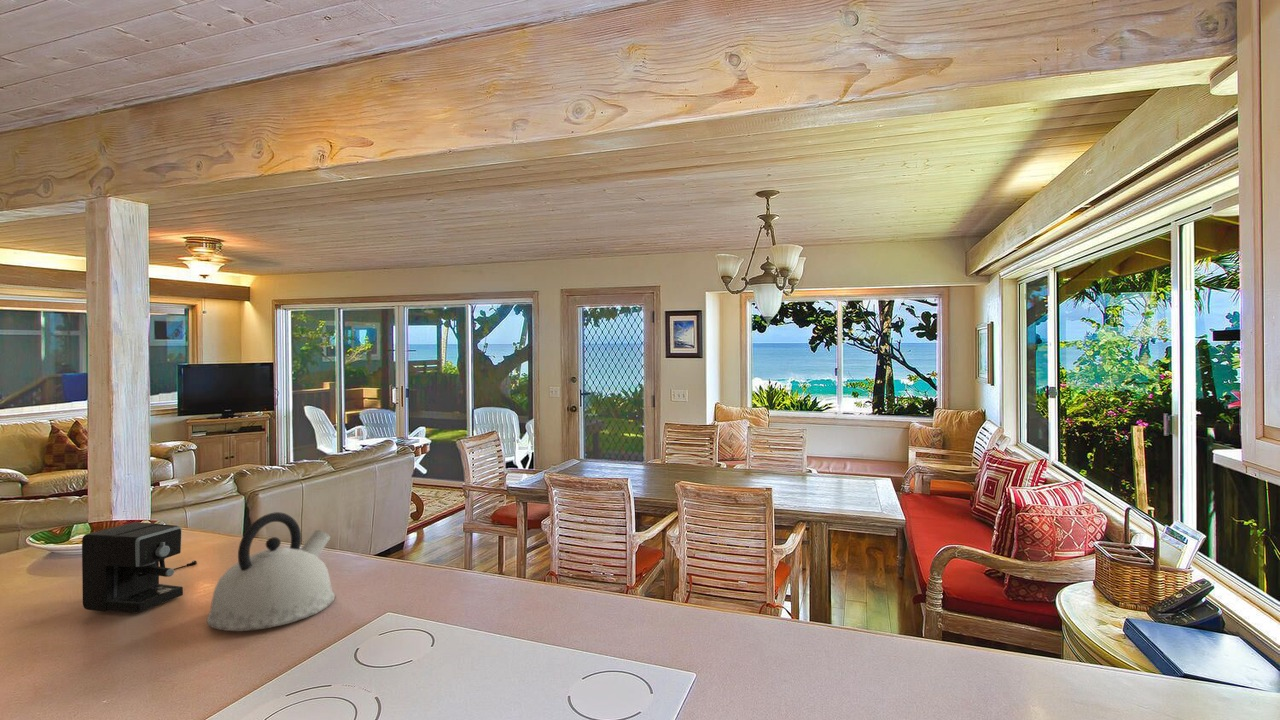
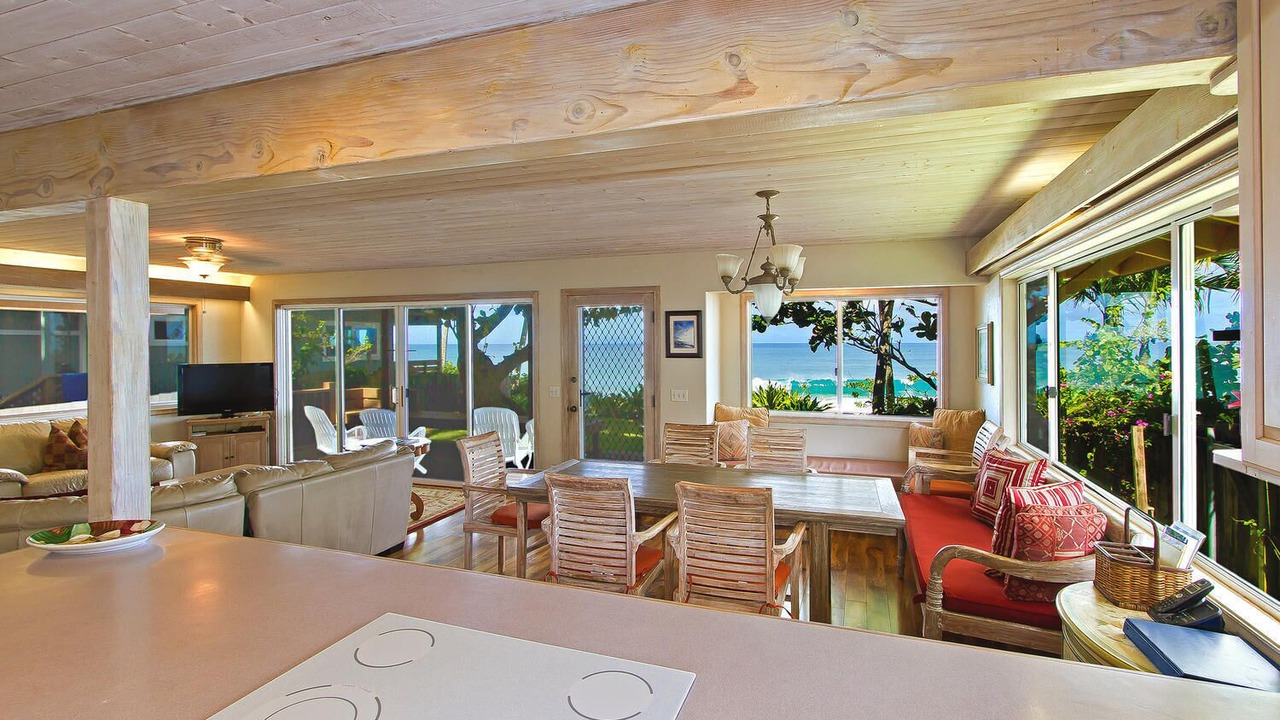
- kettle [206,511,336,632]
- coffee maker [81,522,198,614]
